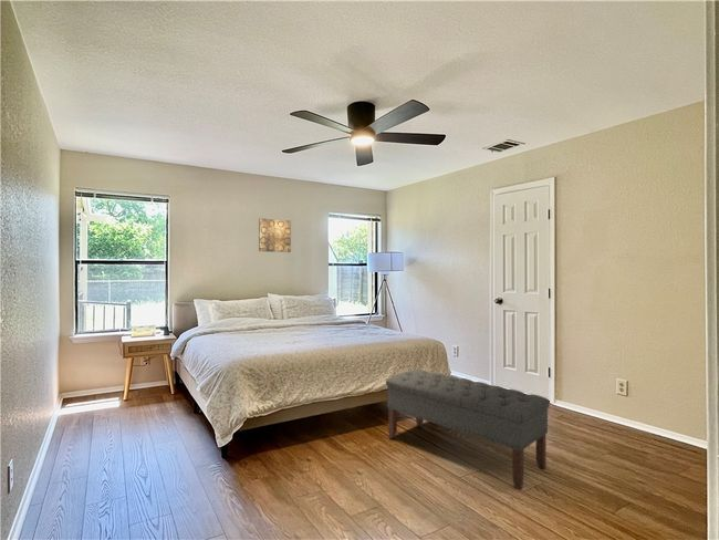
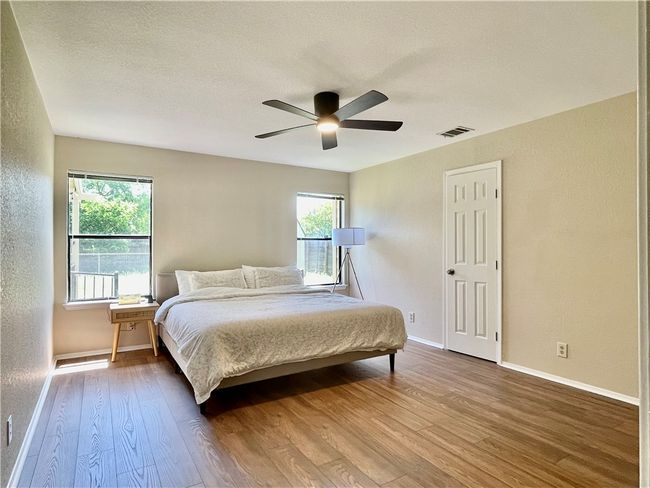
- bench [385,368,551,491]
- wall art [258,218,292,253]
